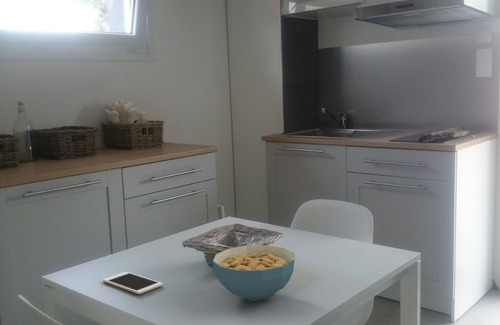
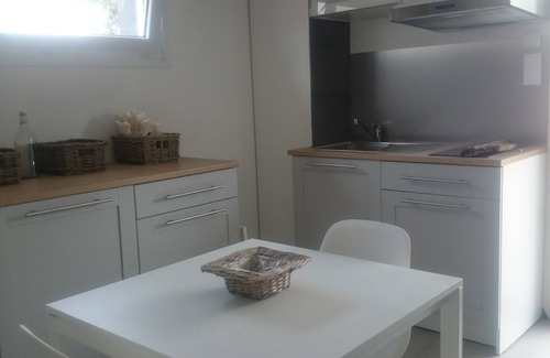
- cell phone [102,271,164,295]
- cereal bowl [212,244,296,302]
